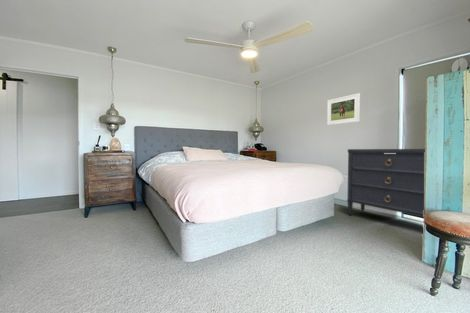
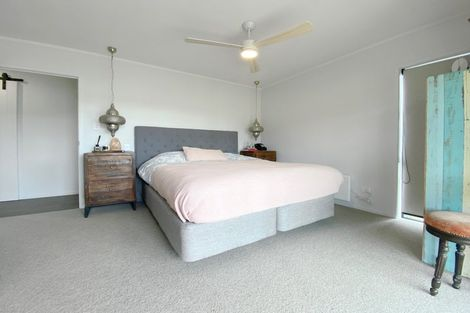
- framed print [326,92,361,126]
- dresser [346,148,426,218]
